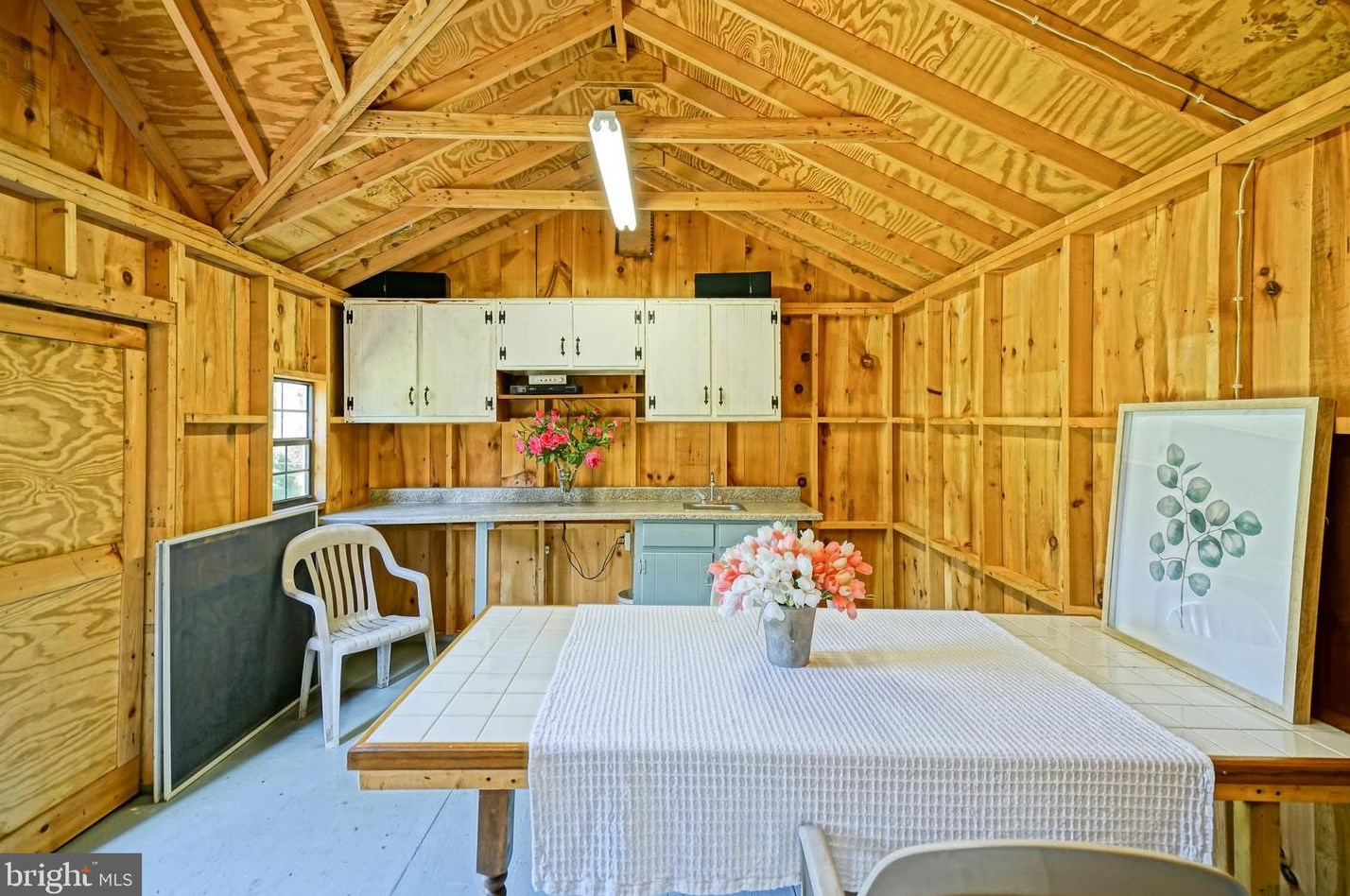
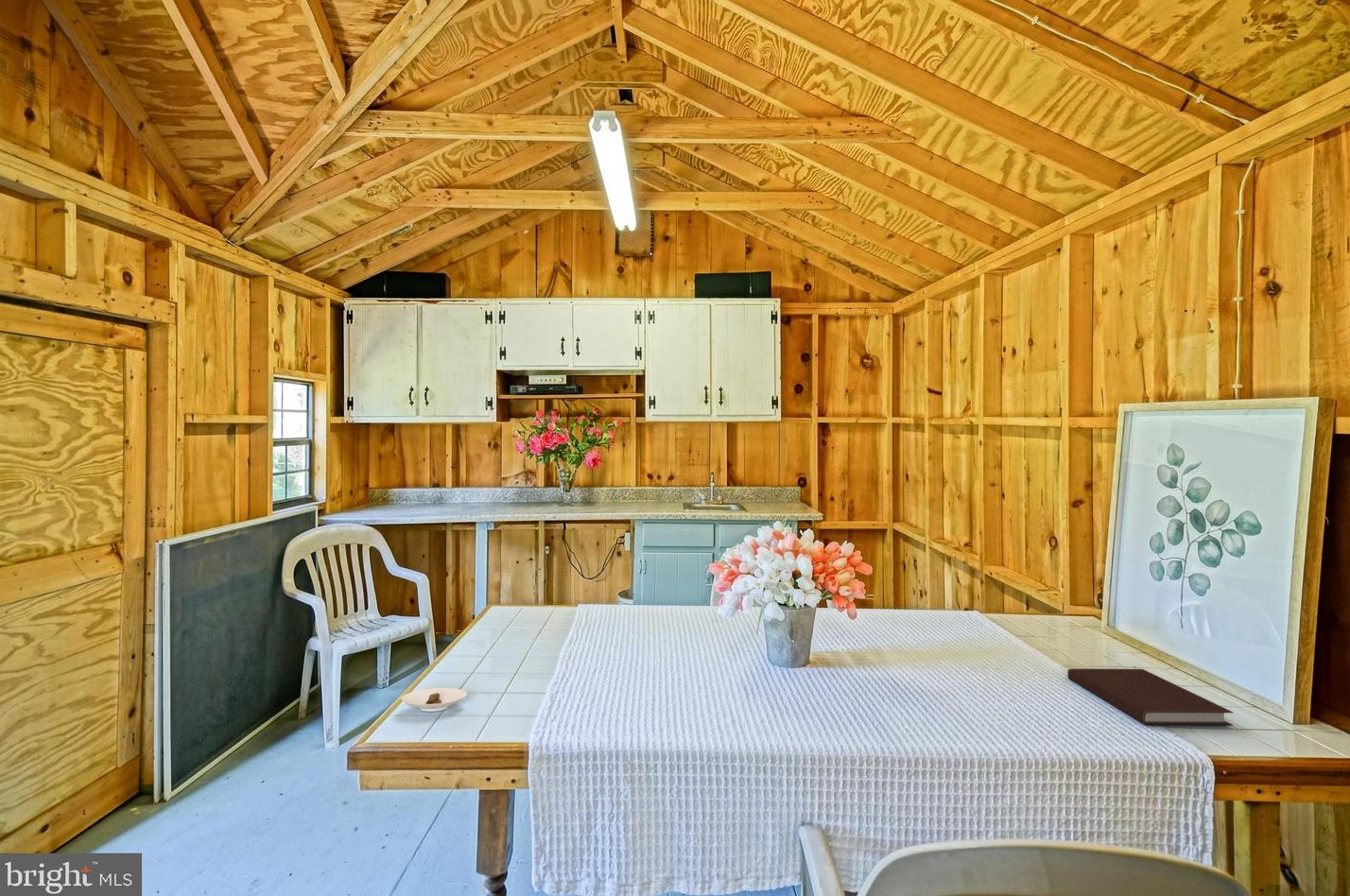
+ notebook [1066,668,1235,727]
+ saucer [400,687,468,713]
